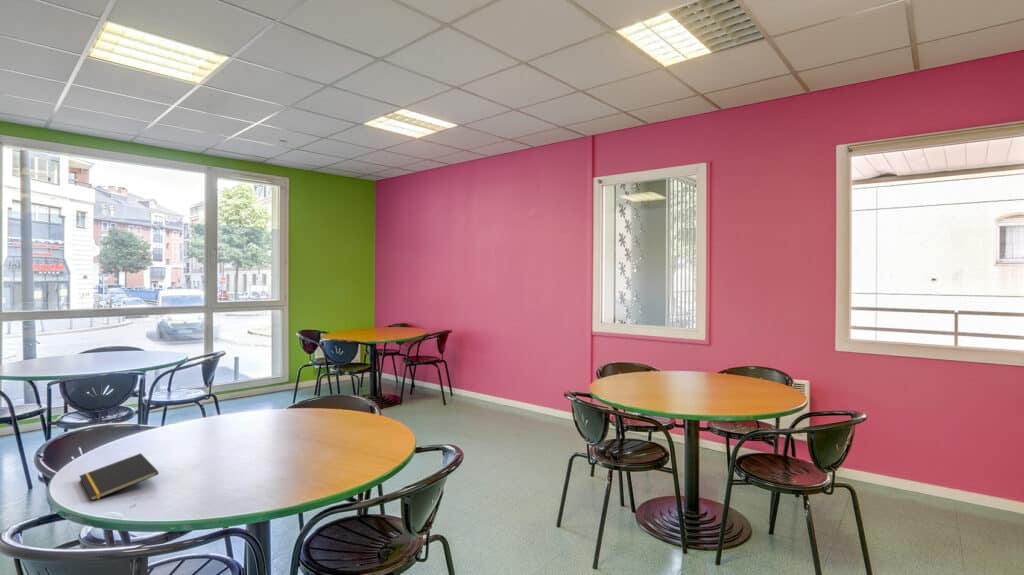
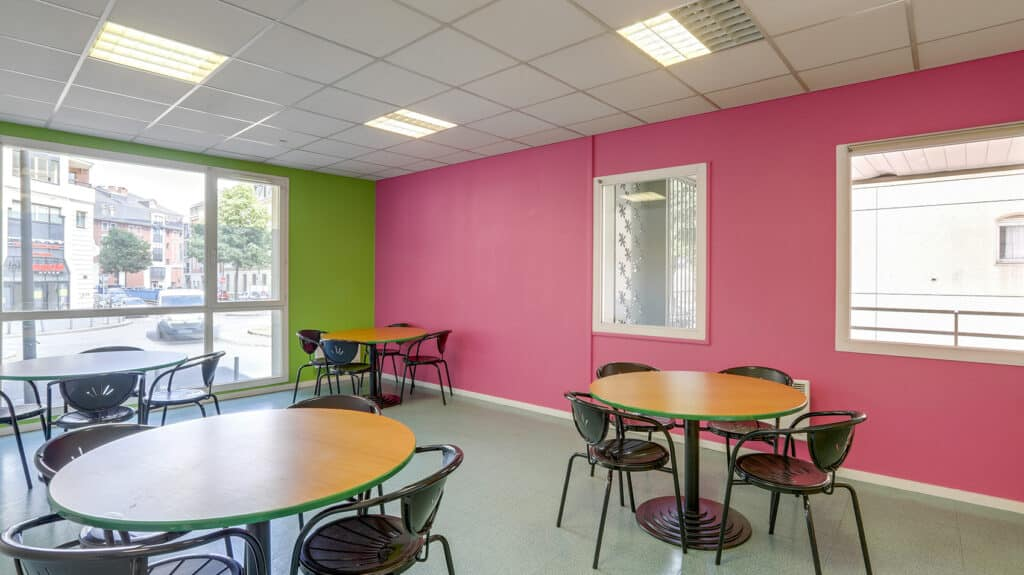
- notepad [79,452,159,502]
